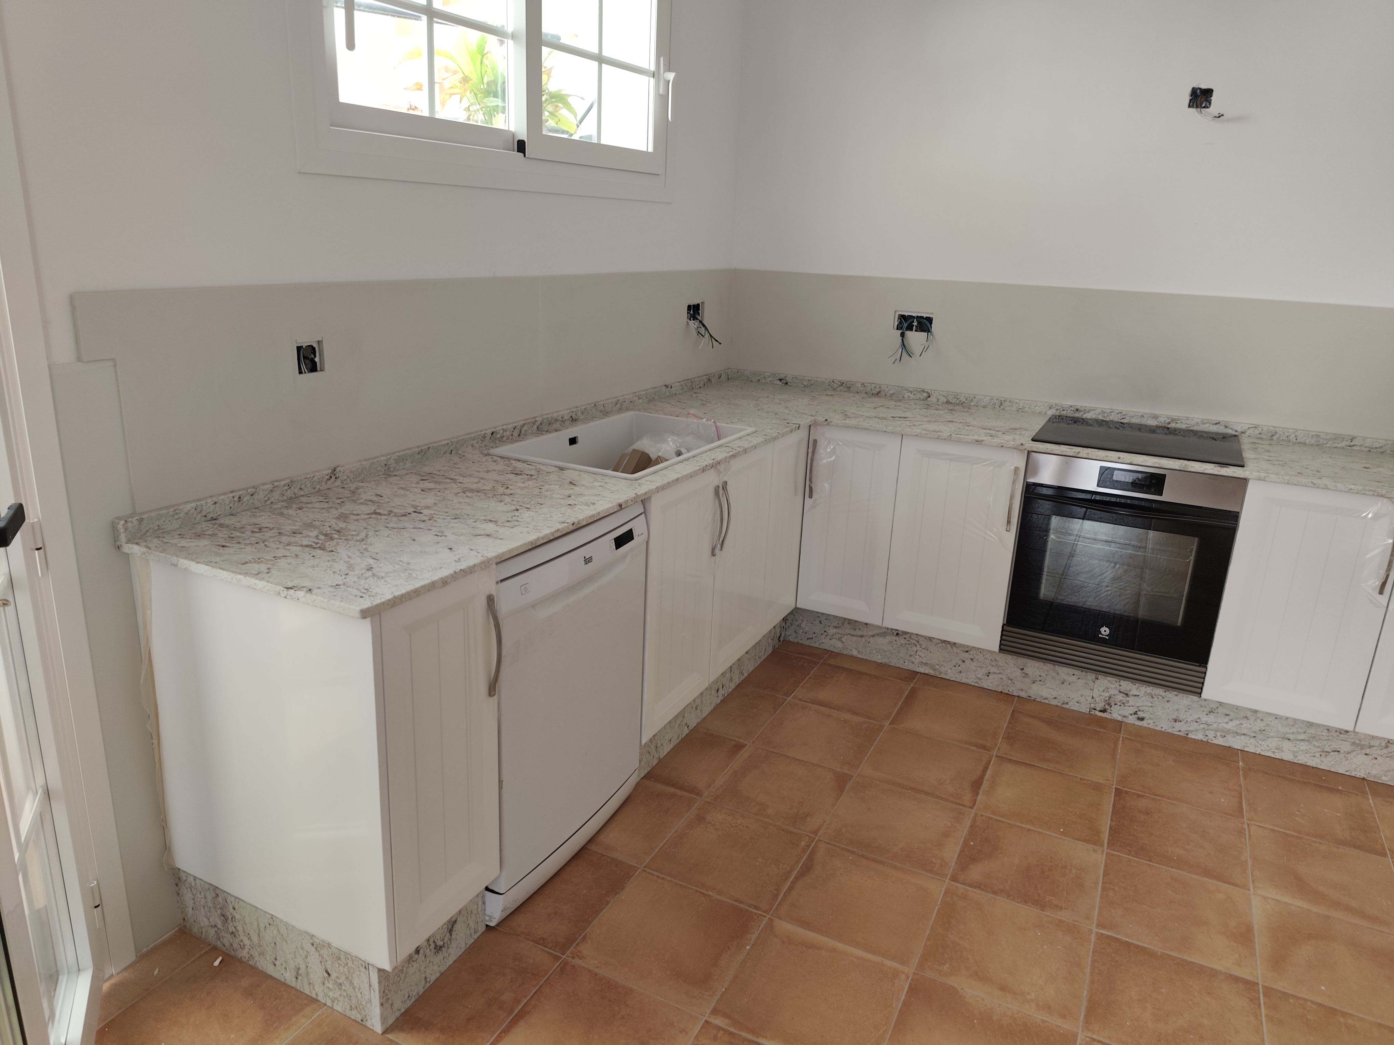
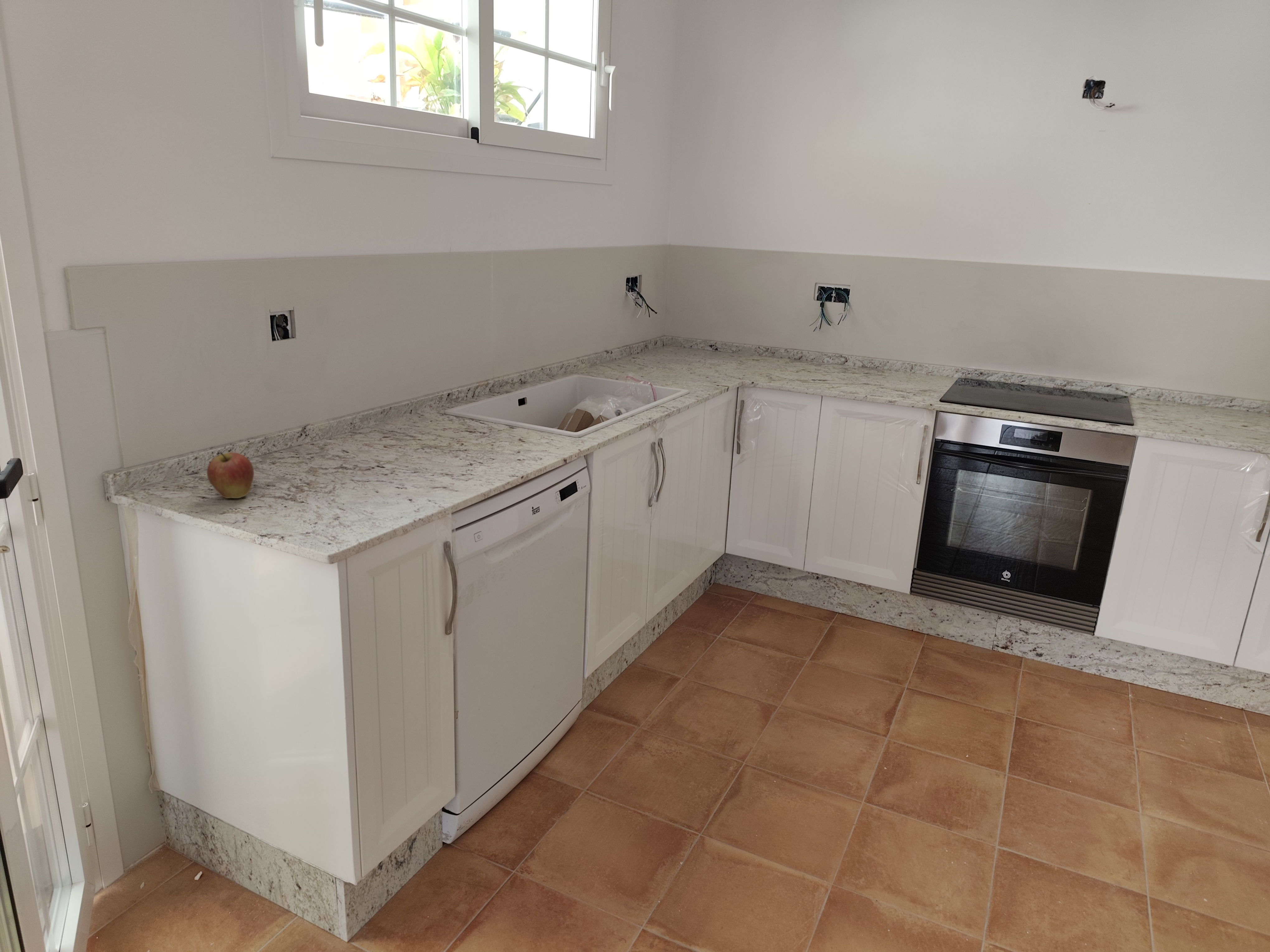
+ apple [207,451,254,499]
